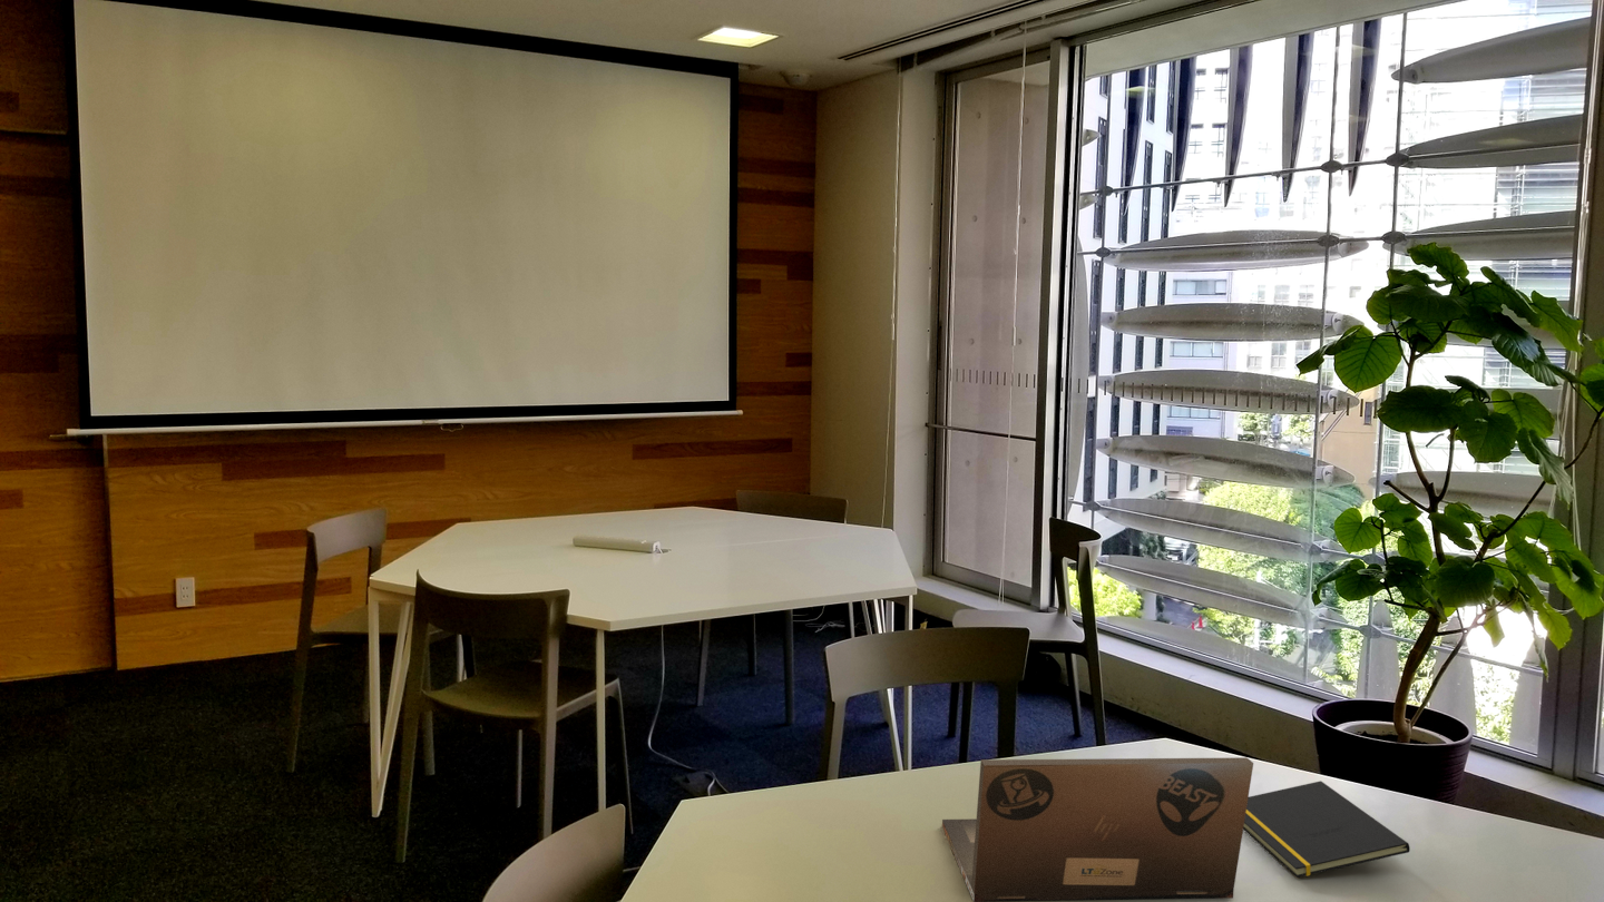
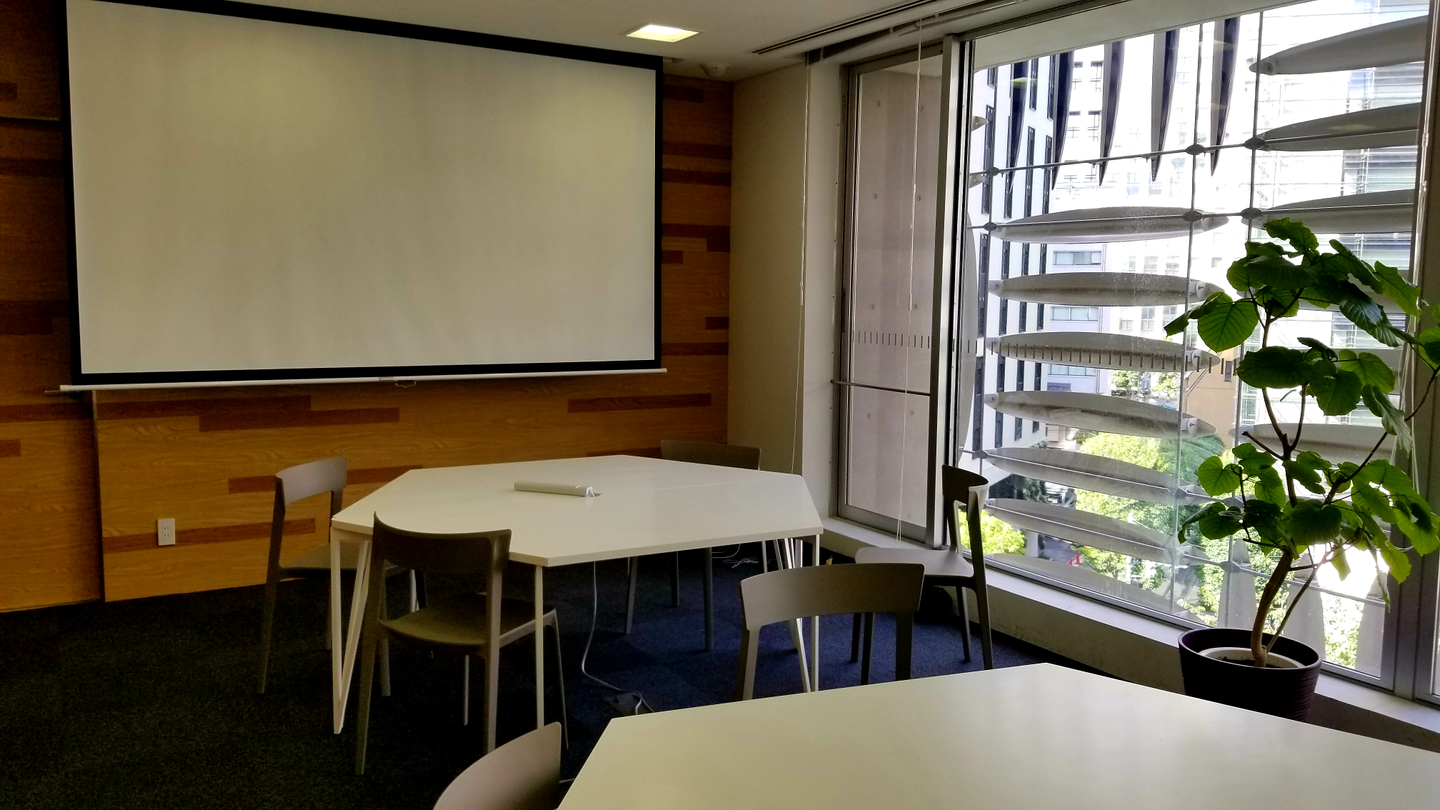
- laptop [941,756,1254,902]
- notepad [1243,780,1411,879]
